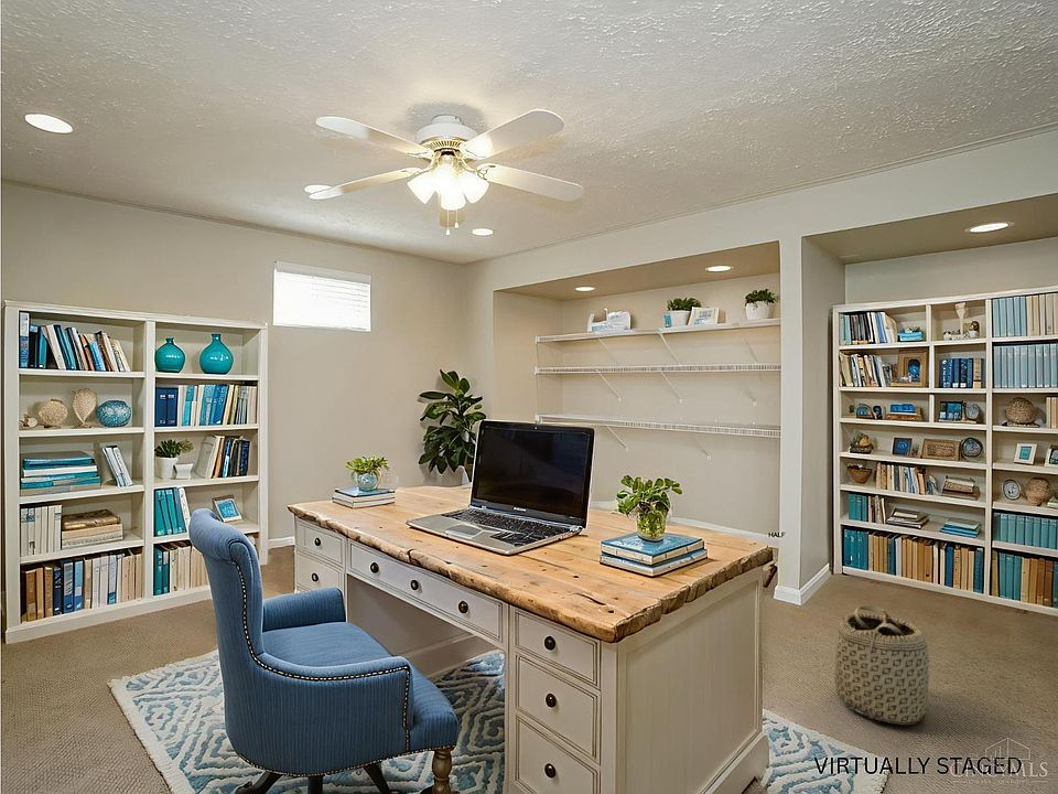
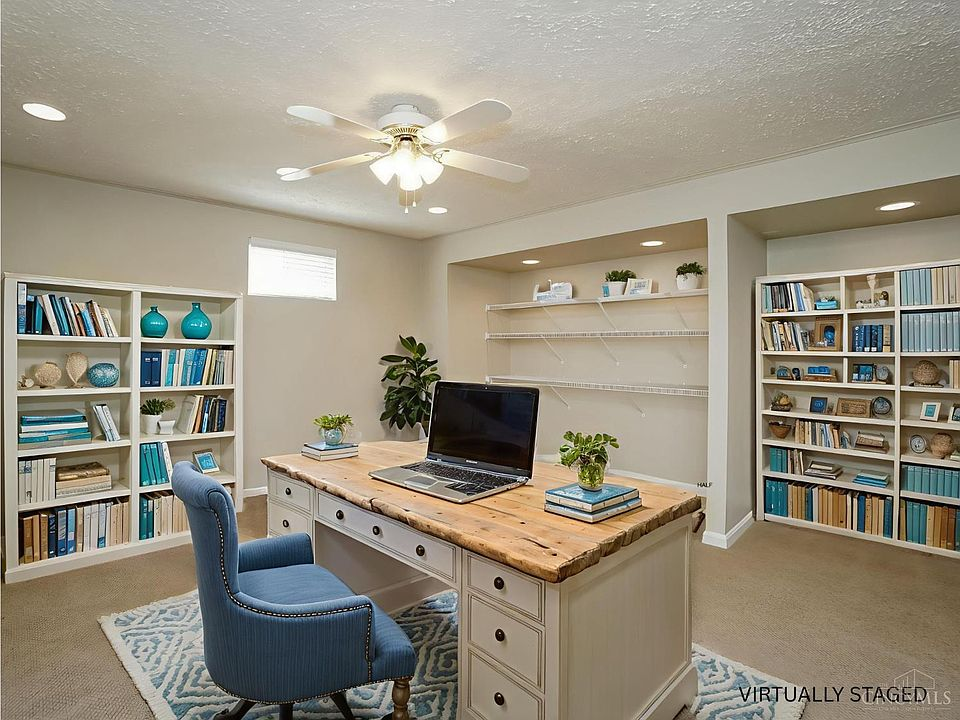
- basket [834,604,930,726]
